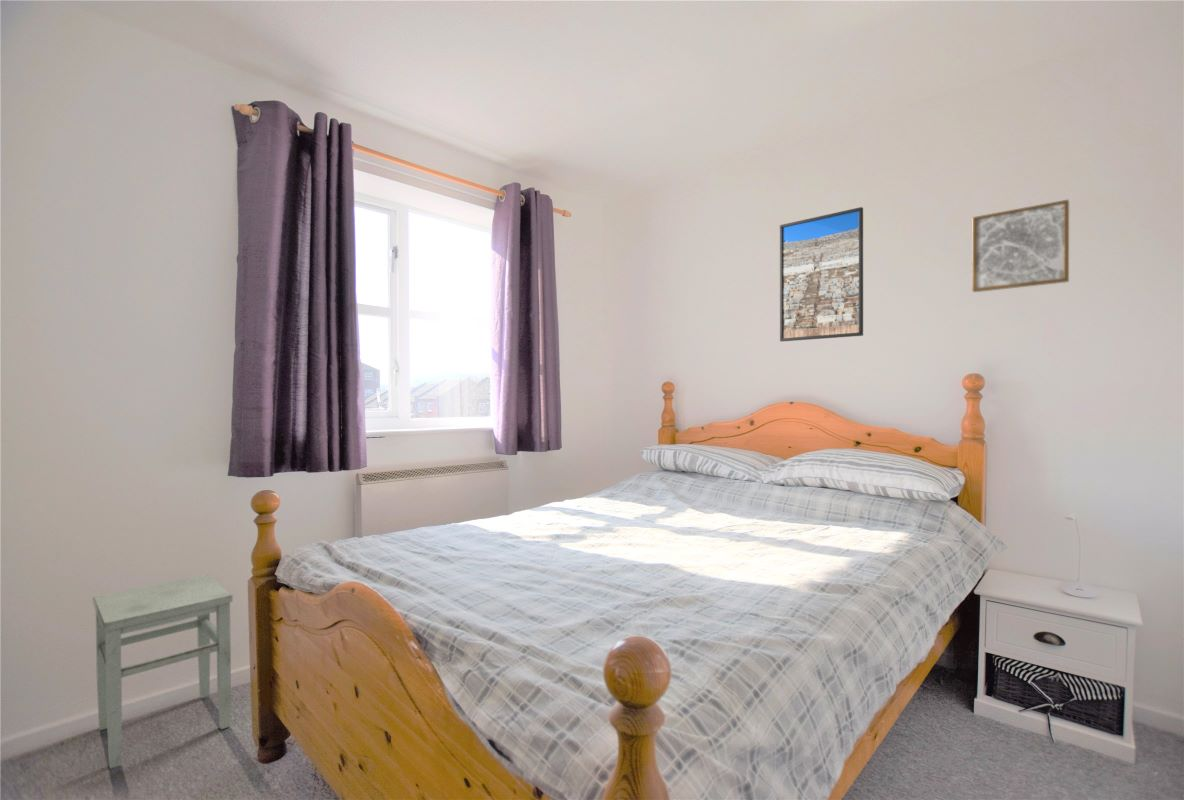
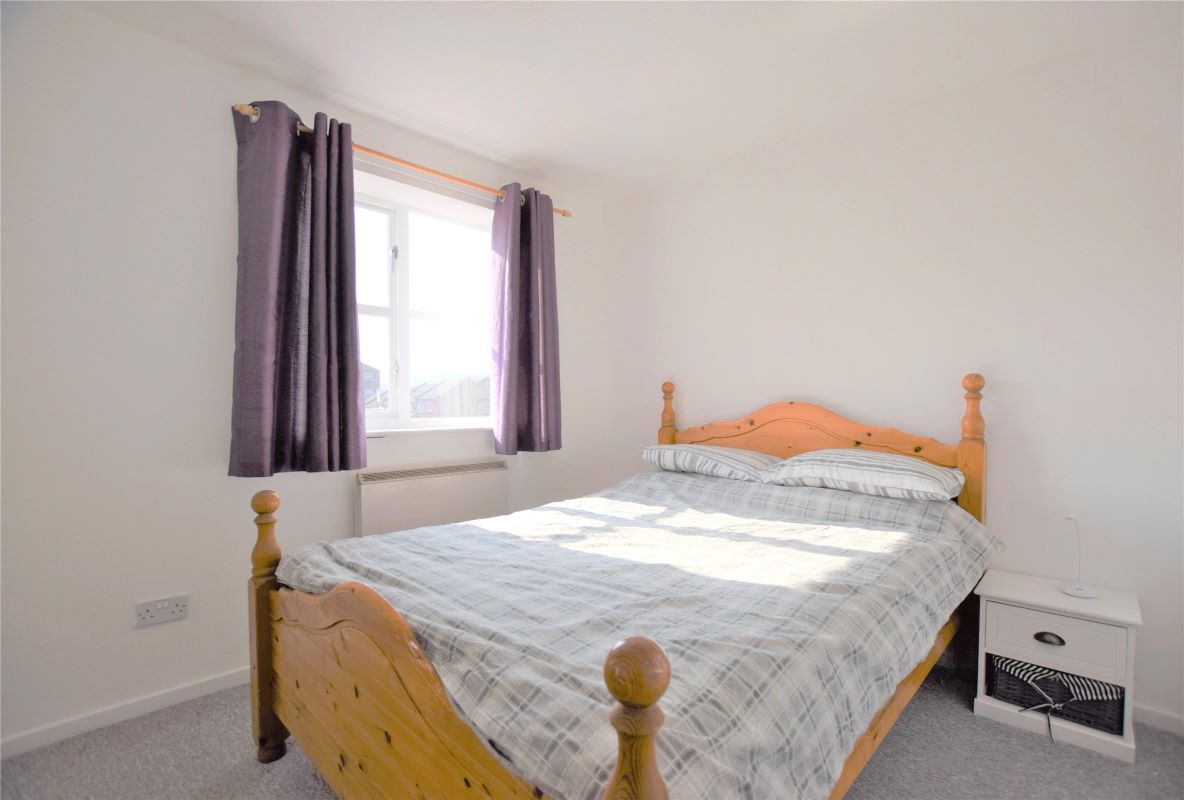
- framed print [779,206,864,342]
- wall art [971,199,1070,293]
- stool [91,573,234,770]
